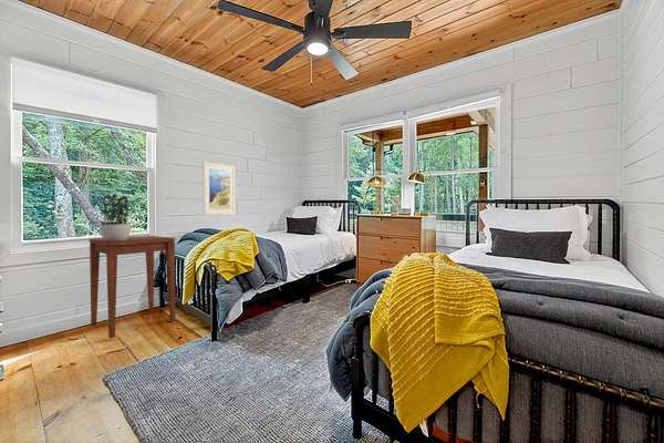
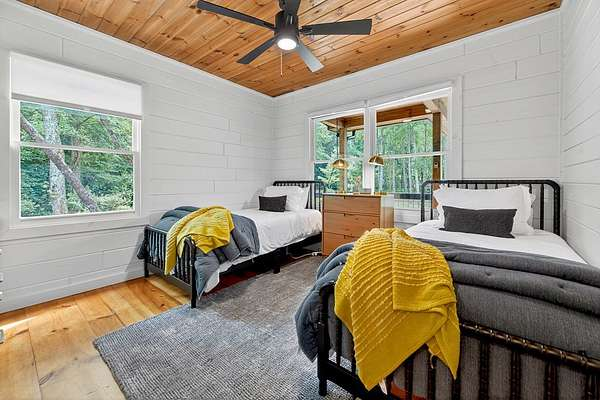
- side table [89,235,177,339]
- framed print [201,161,236,216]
- potted plant [97,190,135,240]
